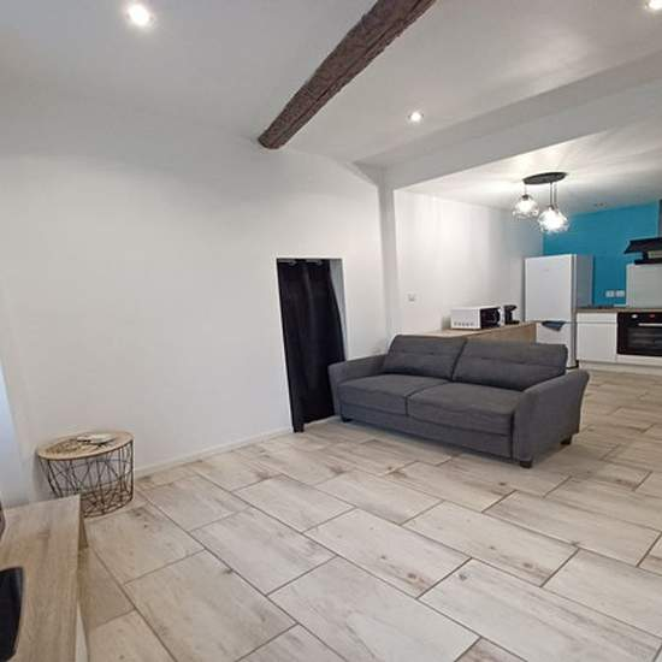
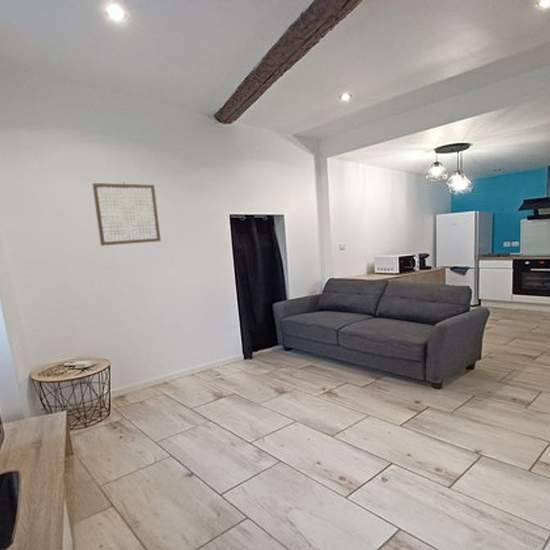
+ wall art [91,181,162,247]
